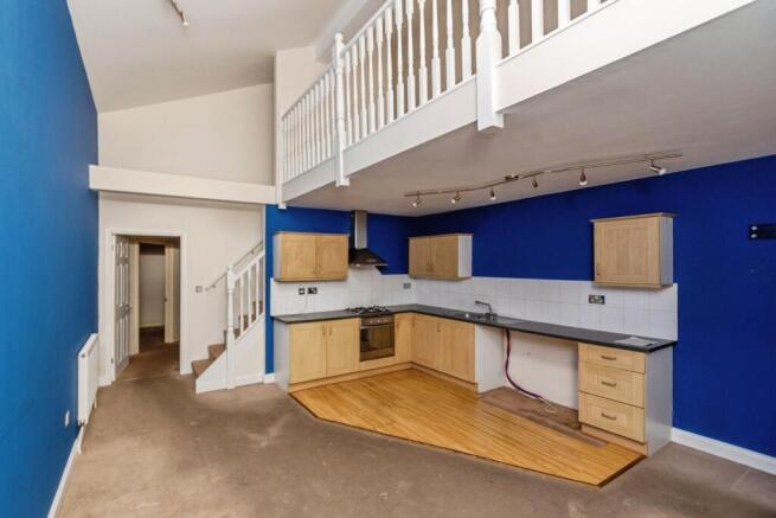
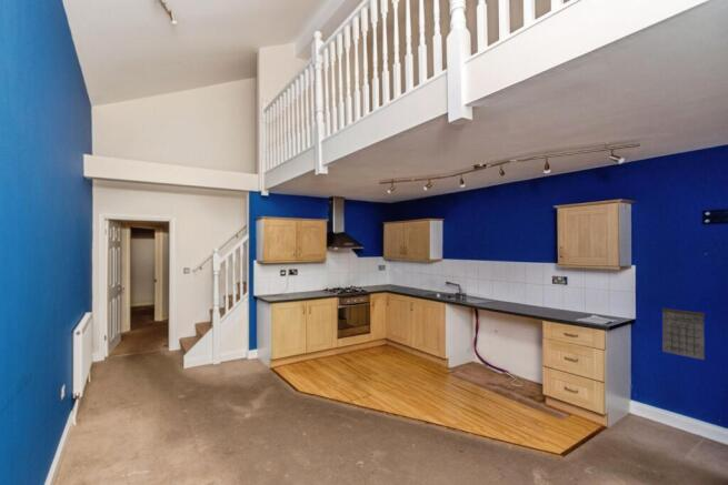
+ calendar [661,299,706,361]
